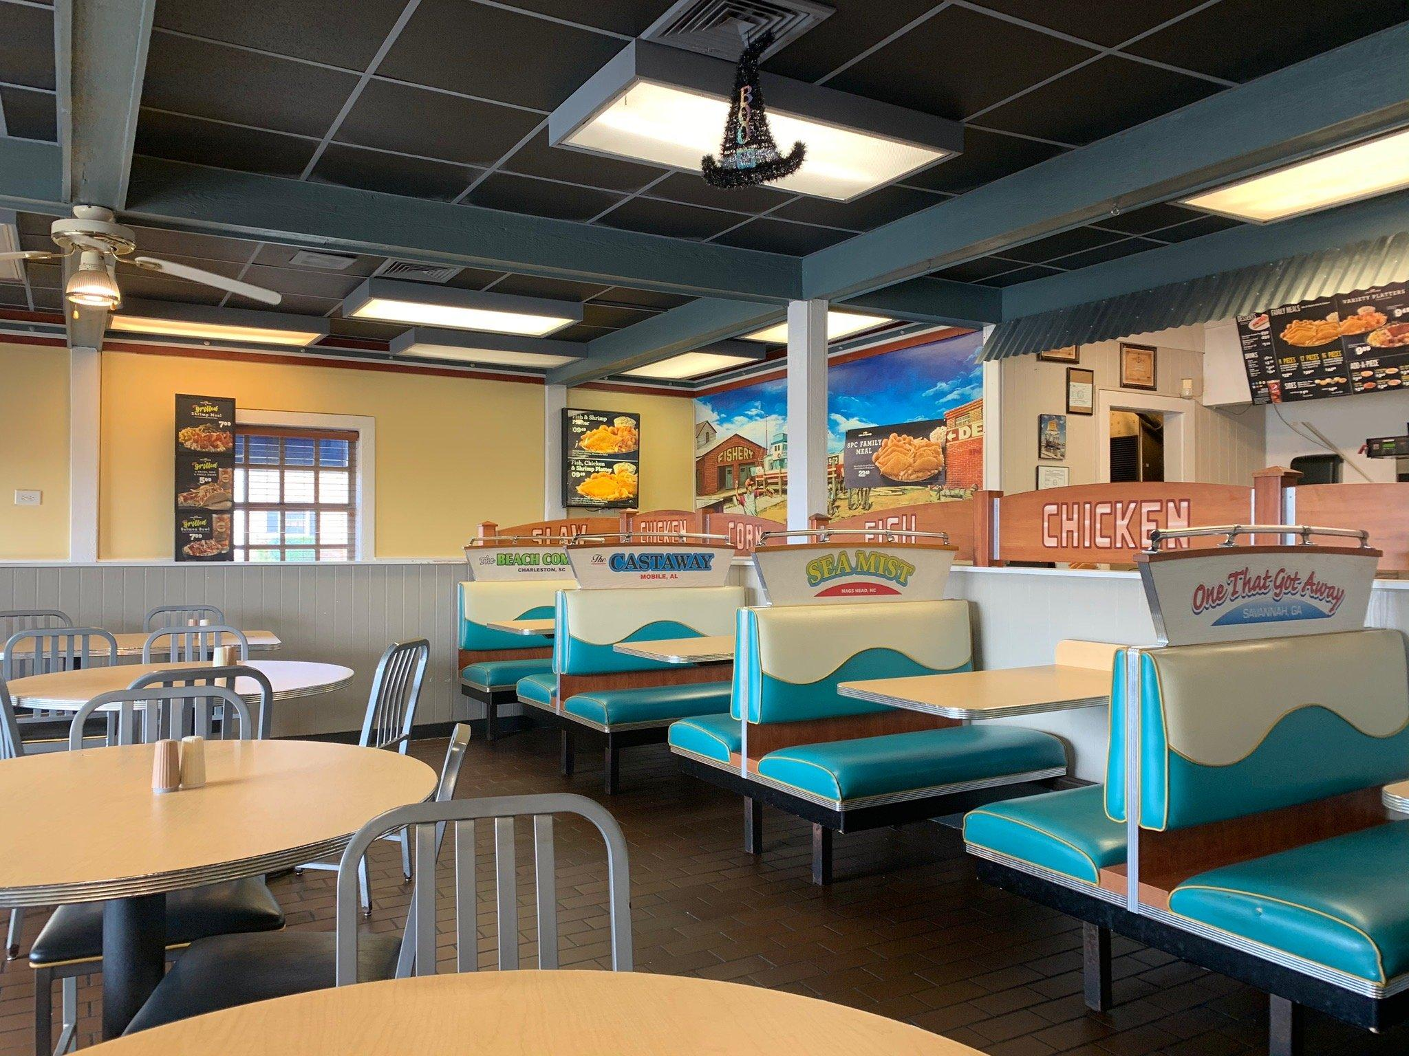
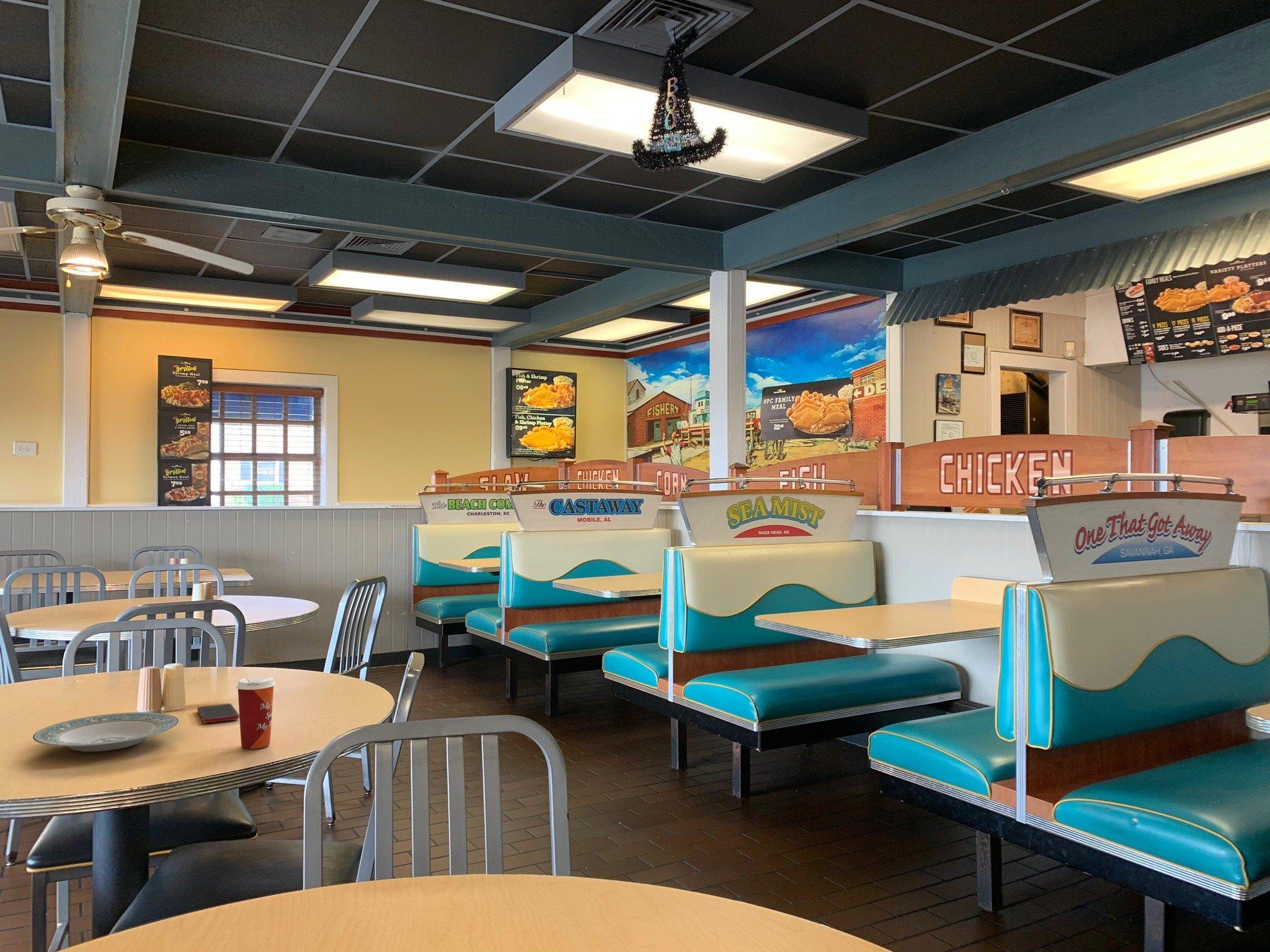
+ paper cup [236,676,276,750]
+ plate [32,712,179,752]
+ cell phone [197,703,239,724]
